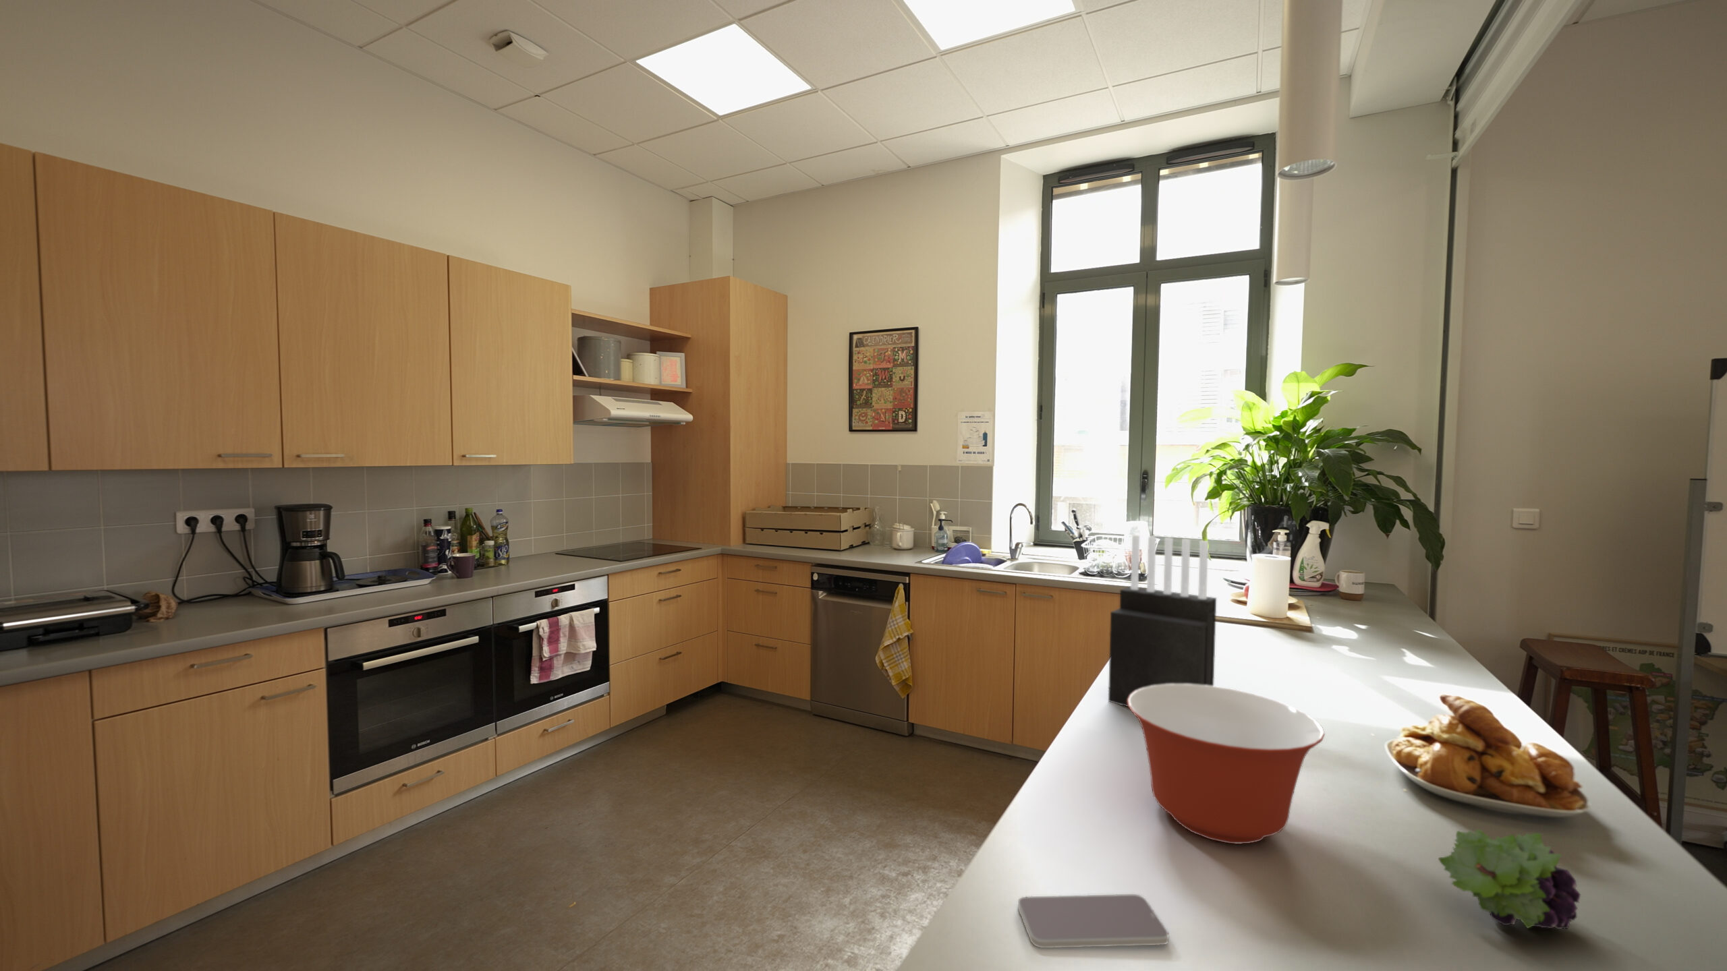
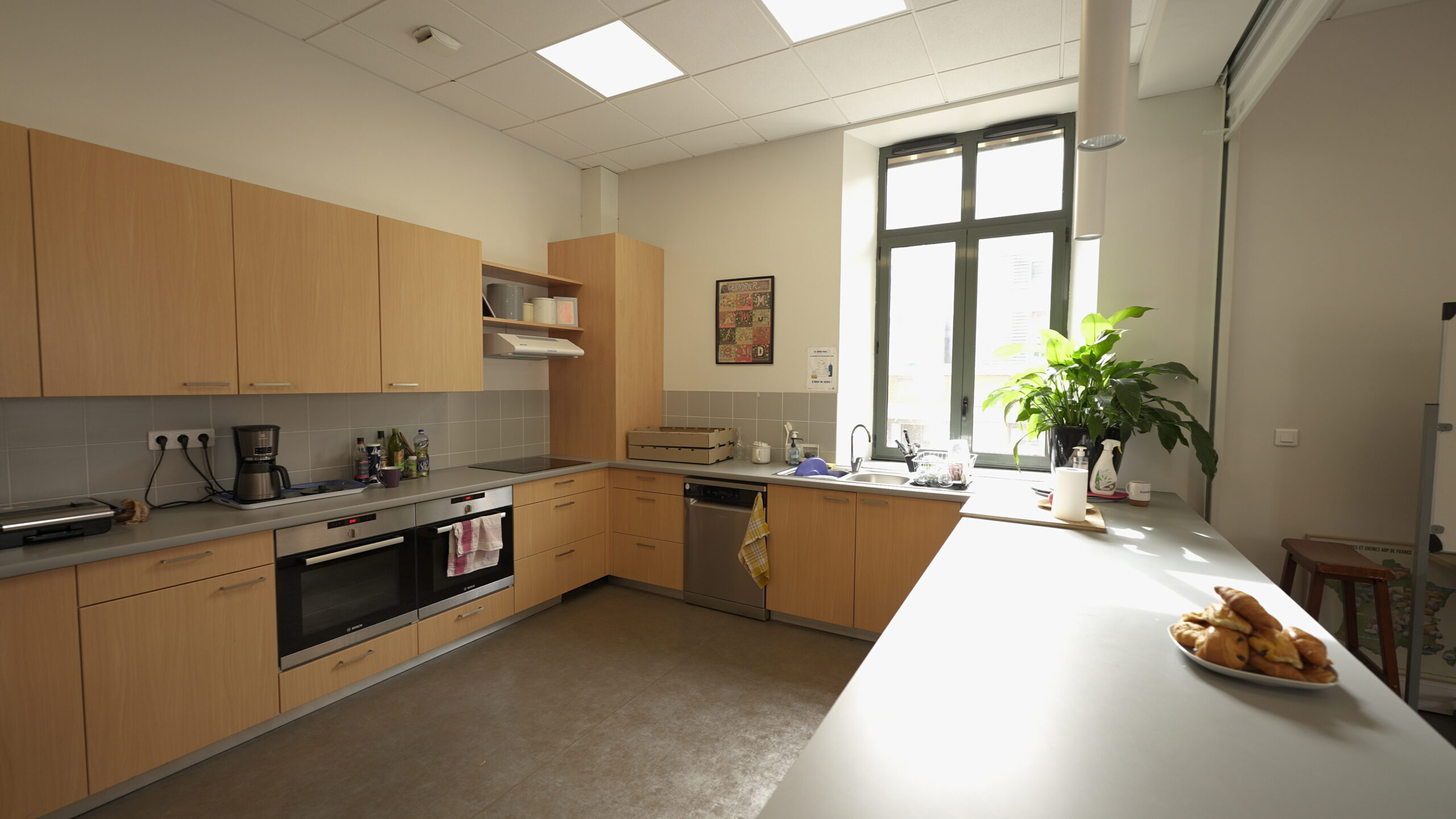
- mixing bowl [1127,684,1326,844]
- smartphone [1018,894,1170,948]
- fruit [1439,829,1581,930]
- knife block [1108,534,1217,708]
